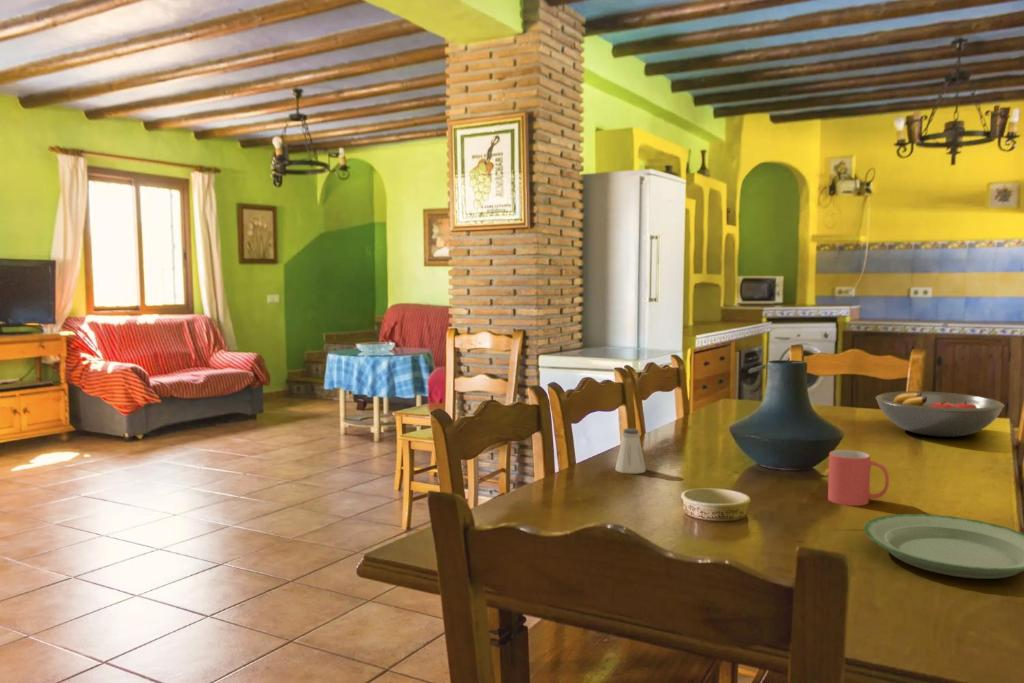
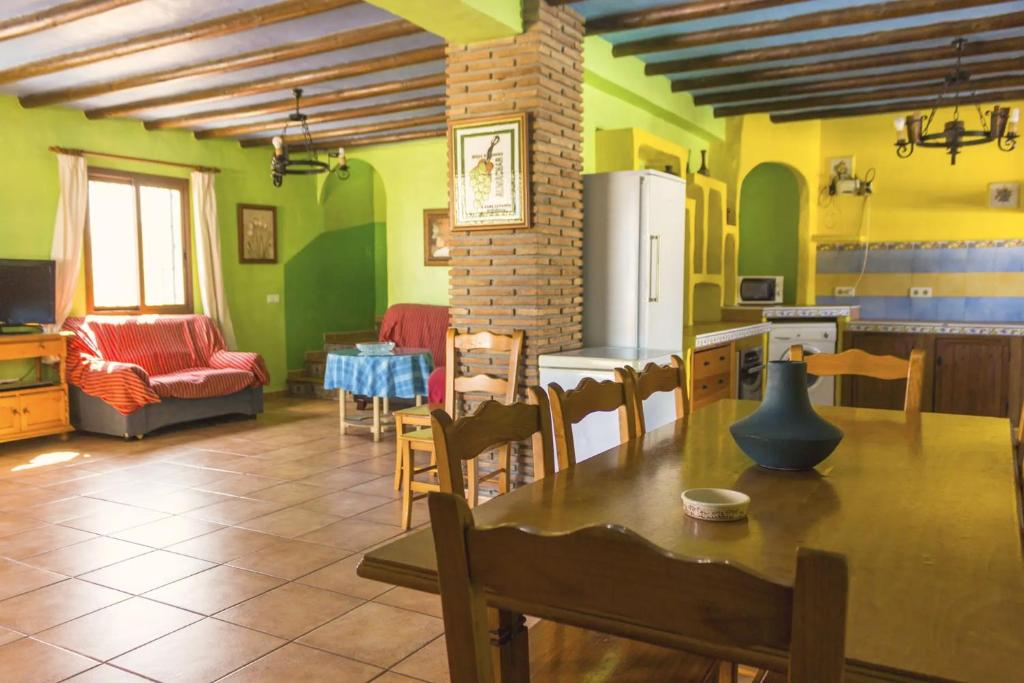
- fruit bowl [875,390,1005,438]
- mug [827,449,890,507]
- plate [863,513,1024,580]
- saltshaker [615,427,647,474]
